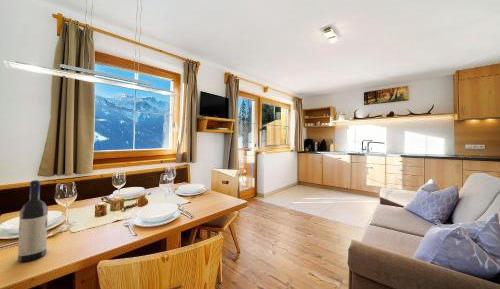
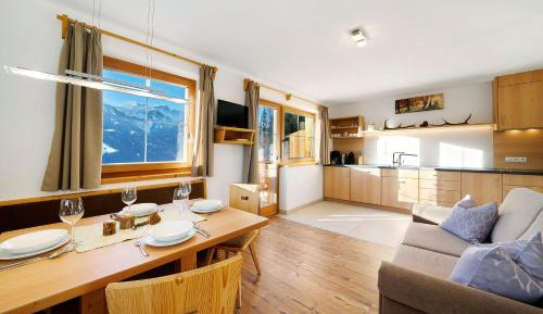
- wine bottle [17,179,49,263]
